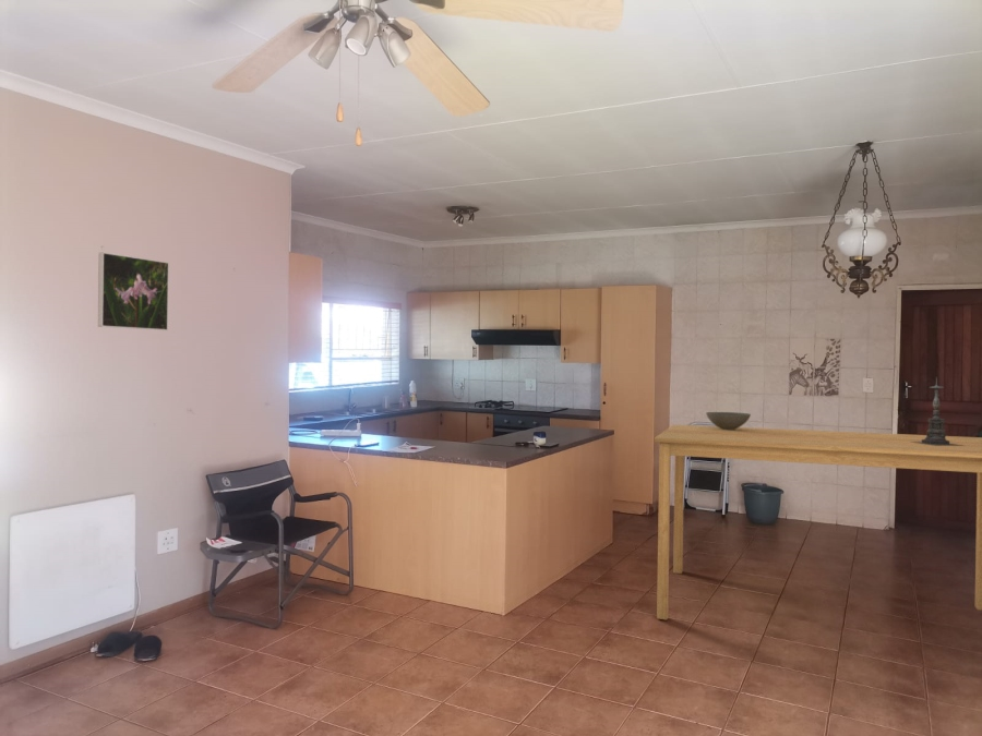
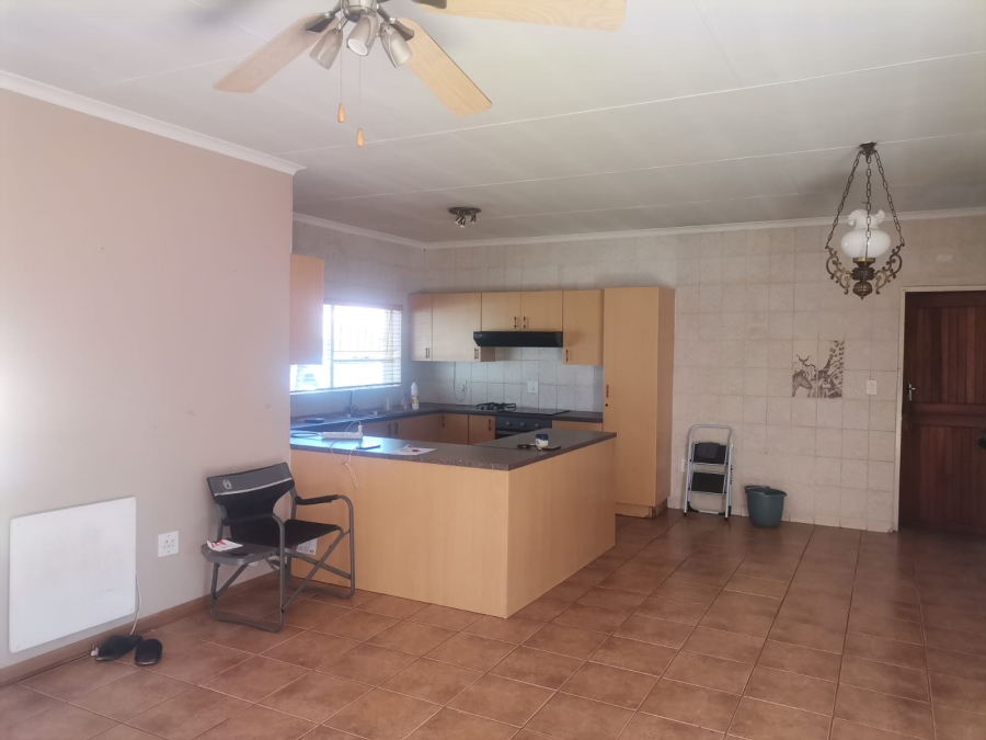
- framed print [97,251,170,331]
- candle holder [912,376,965,446]
- dining table [654,424,982,620]
- bowl [705,411,752,430]
